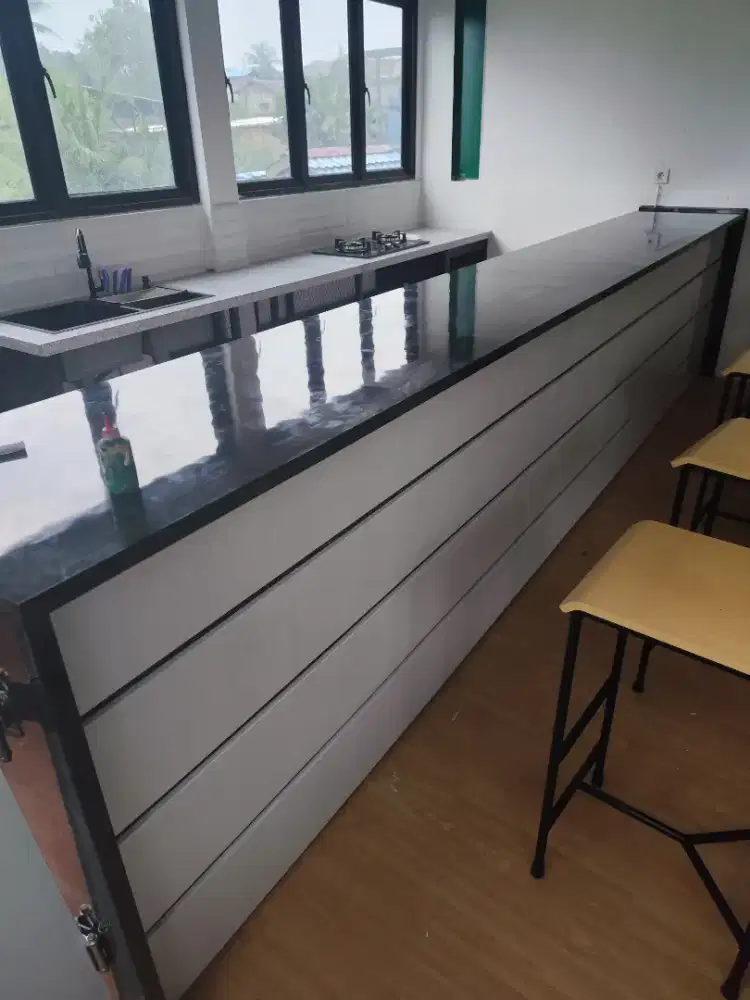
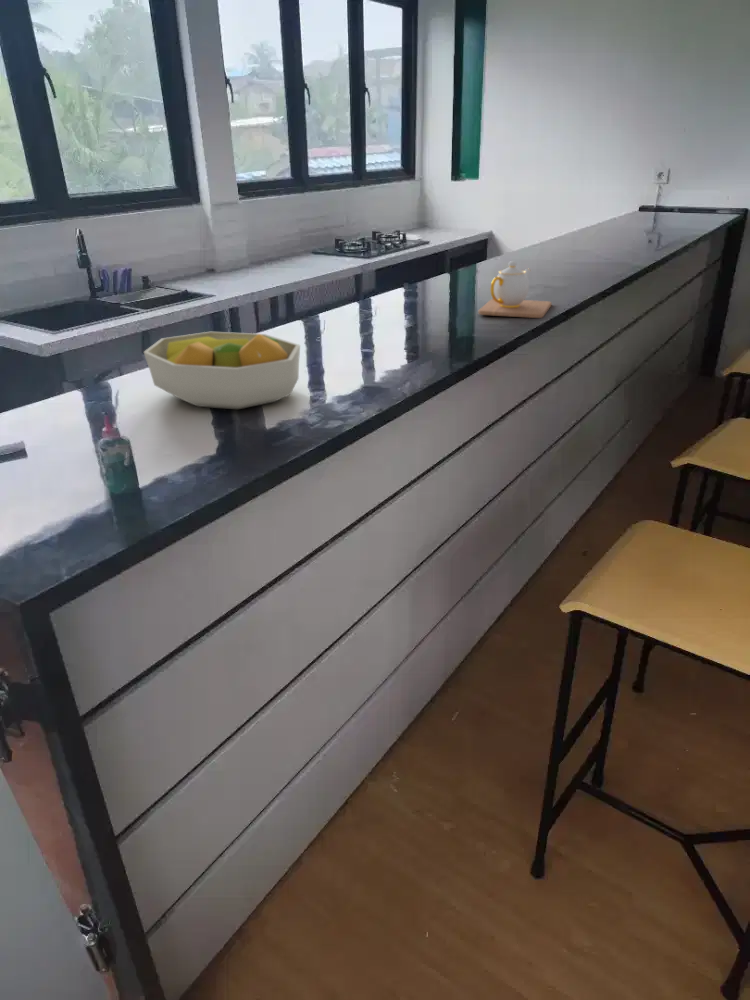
+ teapot [477,260,553,319]
+ fruit bowl [143,331,301,410]
